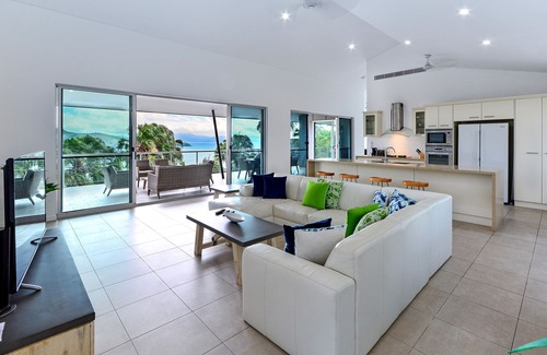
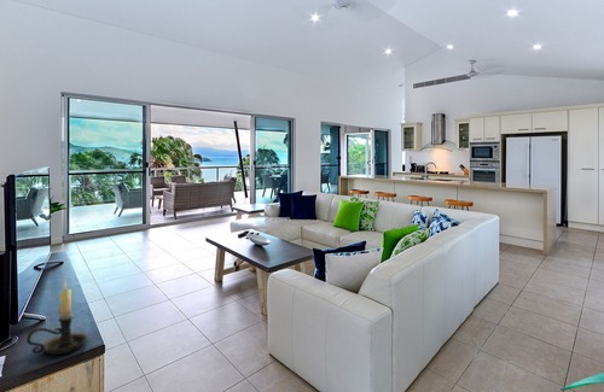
+ candle holder [25,280,89,356]
